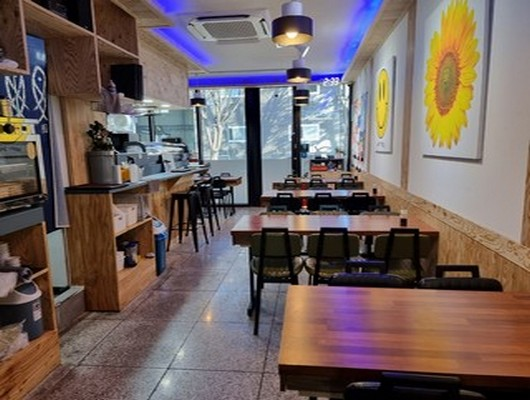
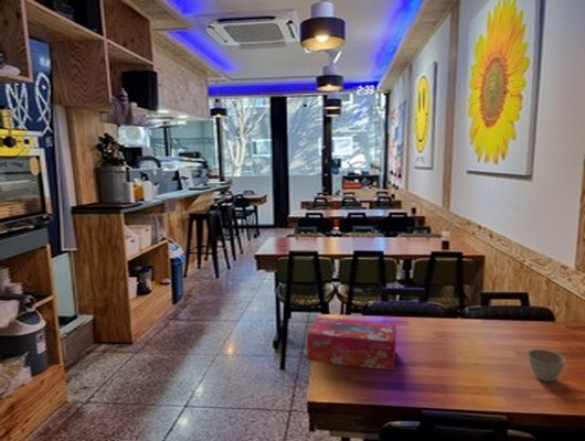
+ flower pot [526,348,566,383]
+ tissue box [306,316,397,372]
